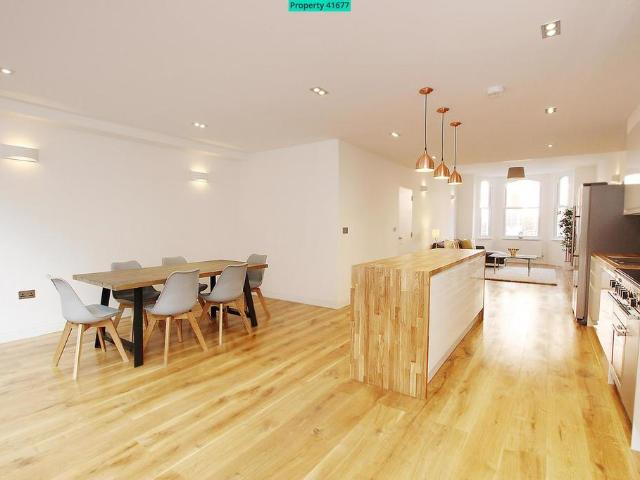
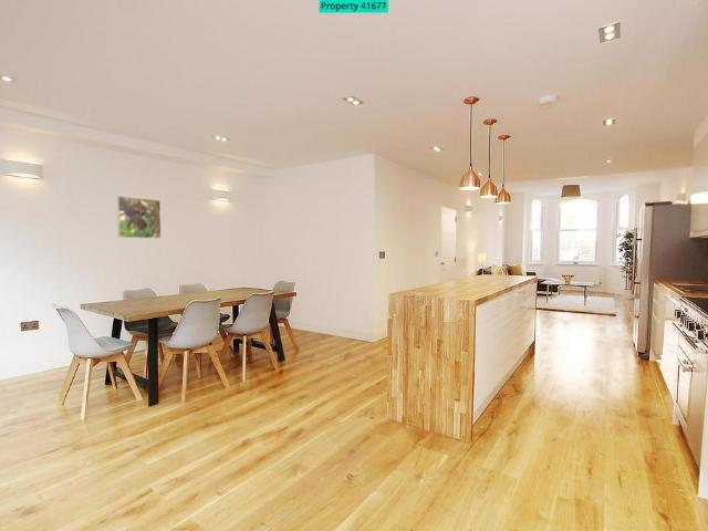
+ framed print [116,195,163,239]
